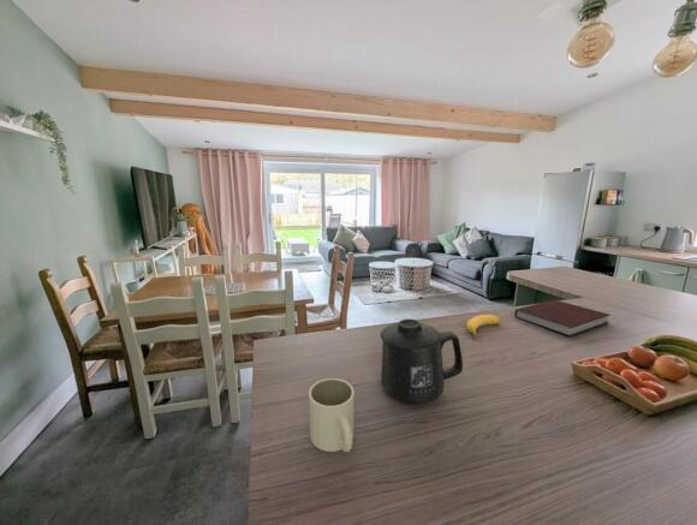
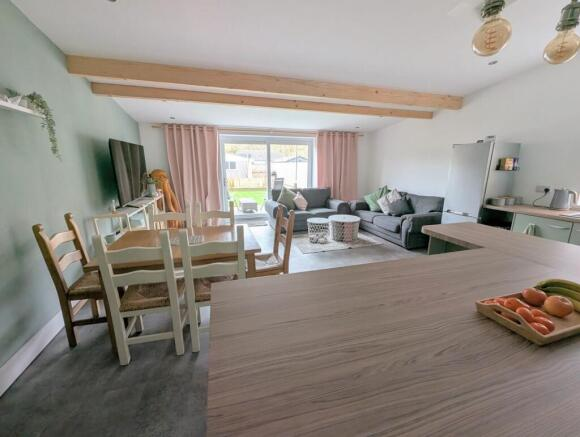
- mug [379,318,464,405]
- mug [308,377,356,453]
- notebook [513,298,612,338]
- banana [466,314,502,340]
